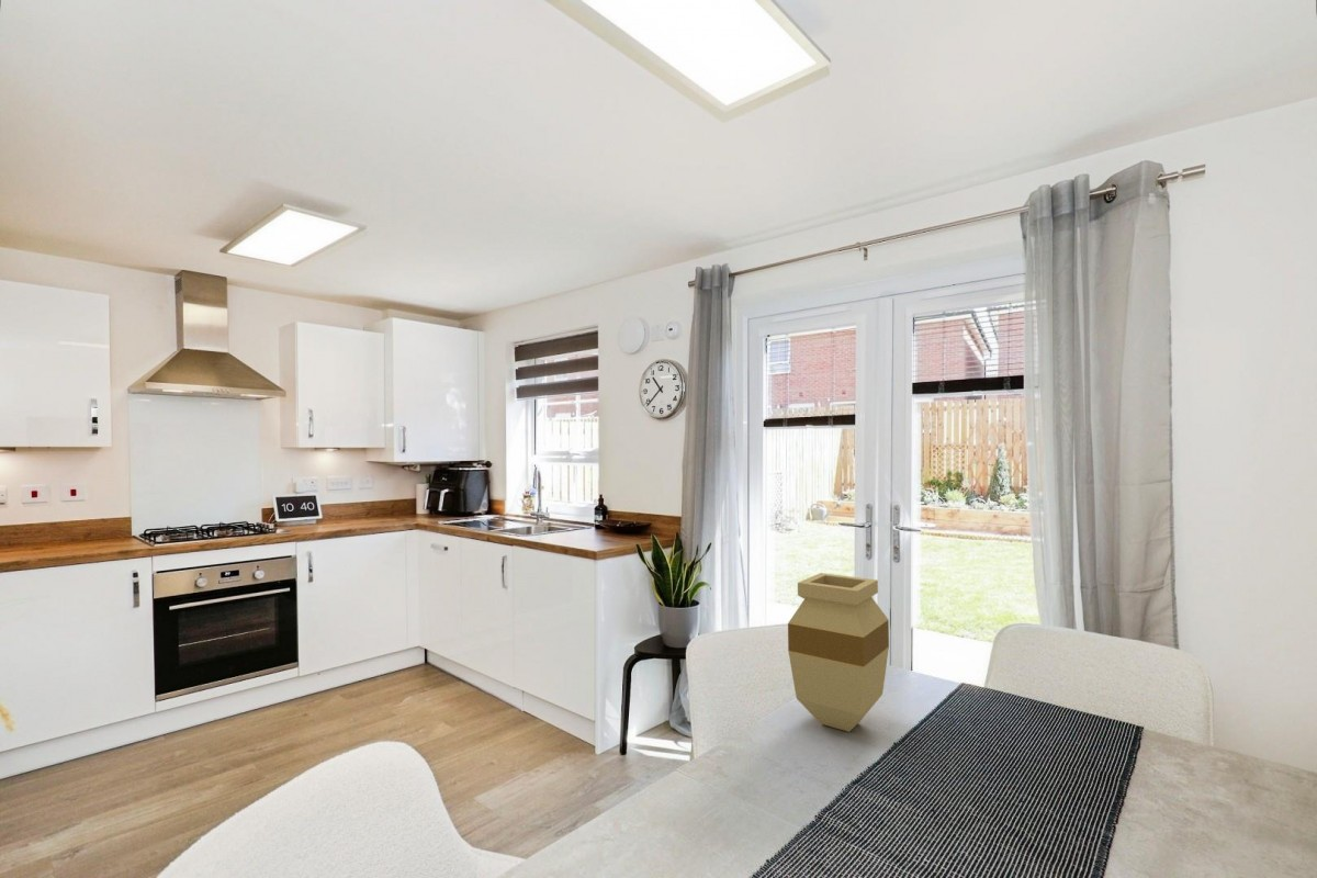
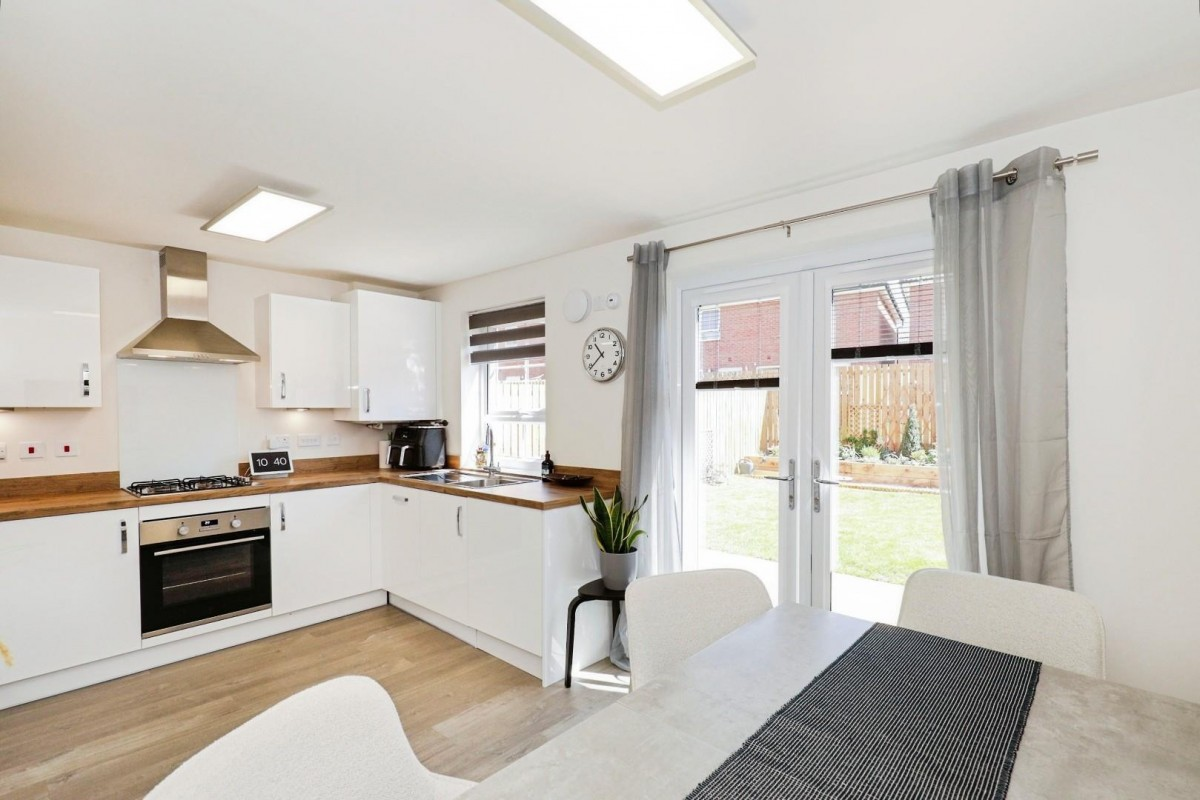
- vase [787,572,890,733]
